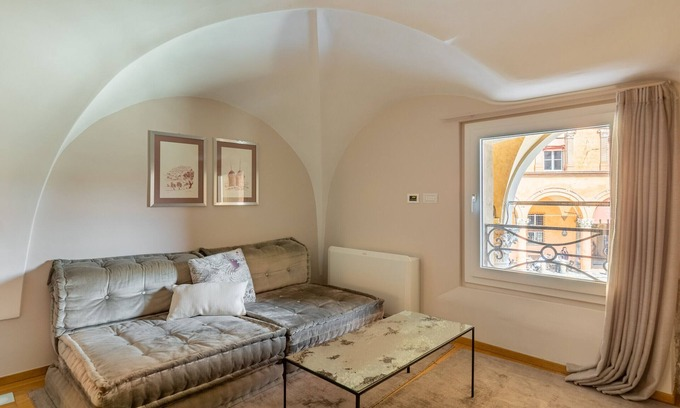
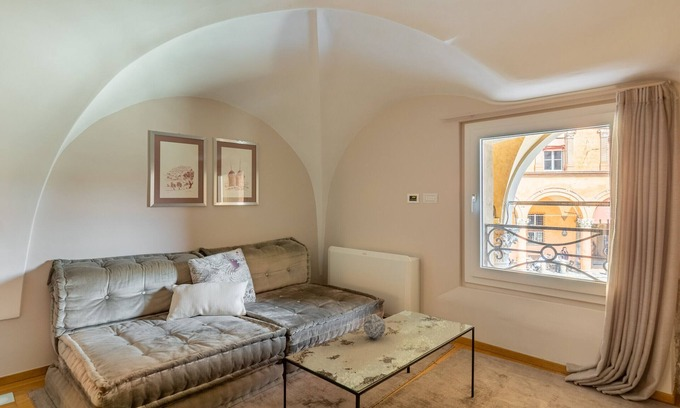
+ decorative ball [363,313,387,339]
